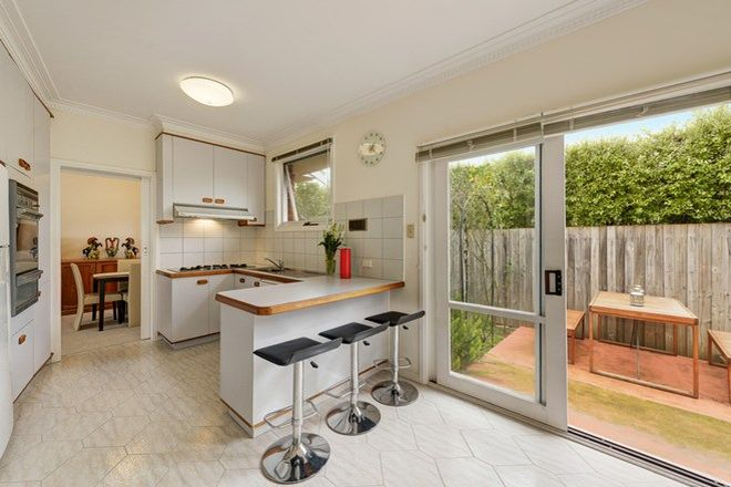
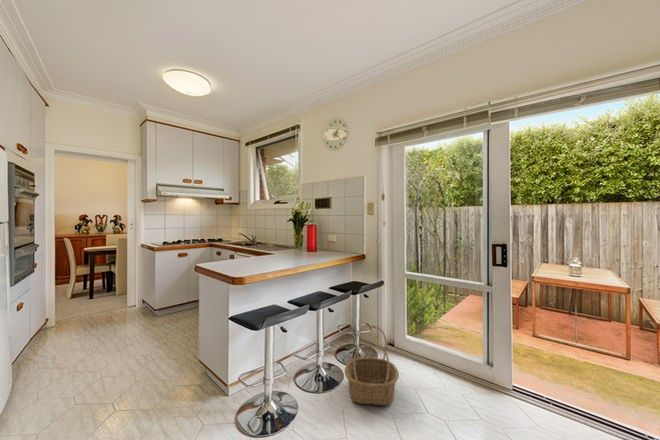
+ basket [344,325,400,406]
